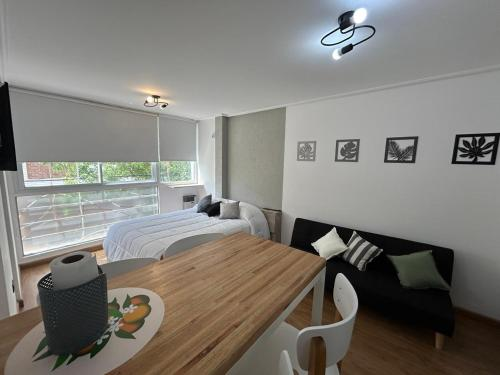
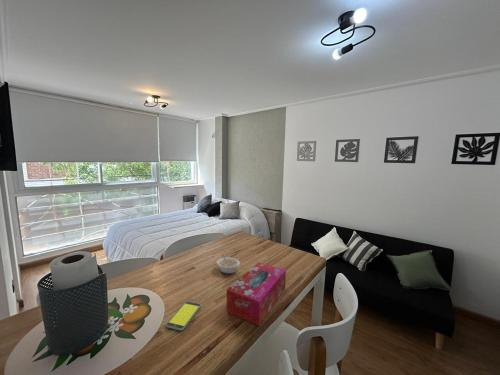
+ tissue box [226,261,287,327]
+ legume [216,253,241,275]
+ smartphone [165,301,202,331]
